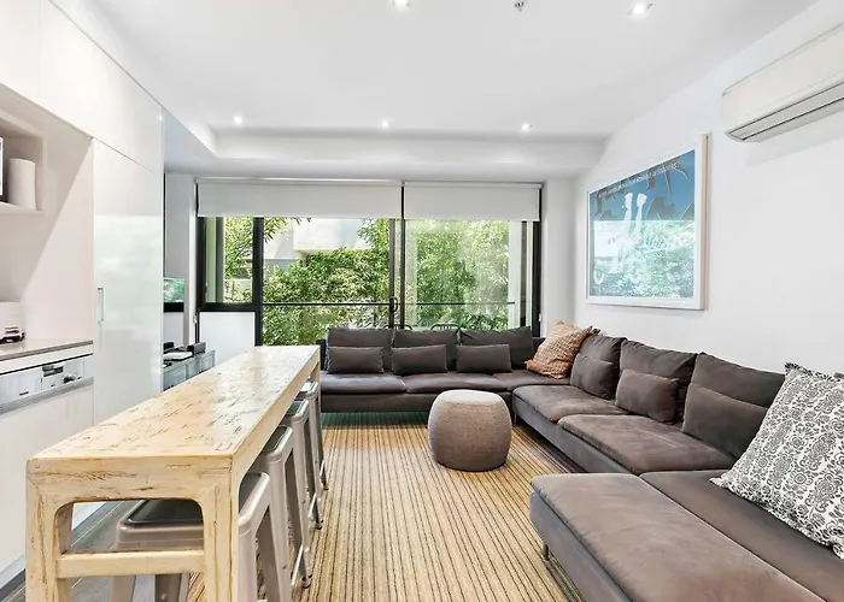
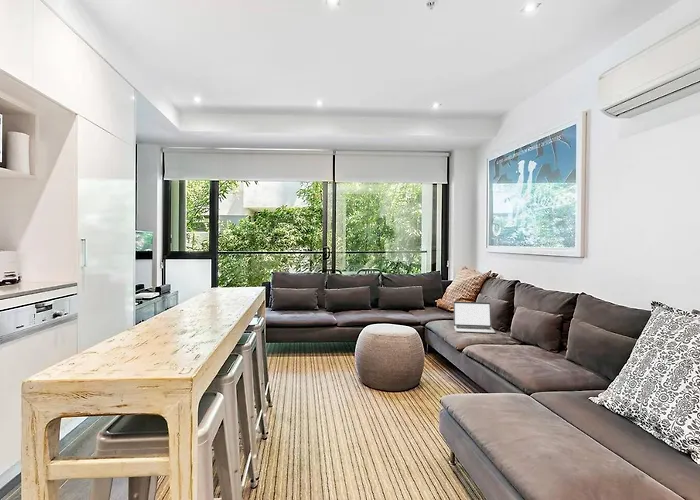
+ laptop [453,301,496,334]
